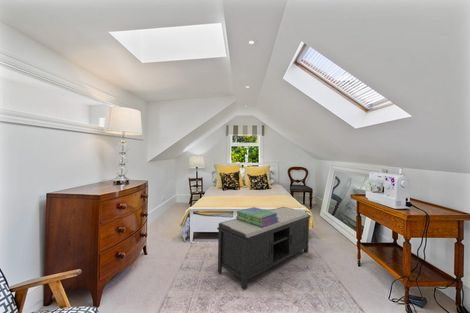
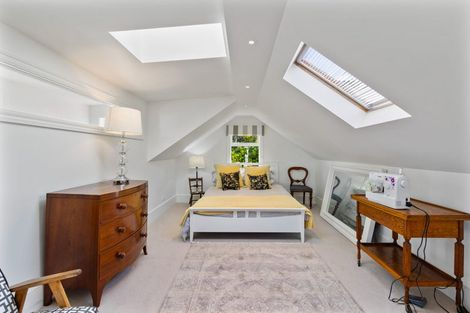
- stack of books [235,206,279,228]
- bench [216,206,311,291]
